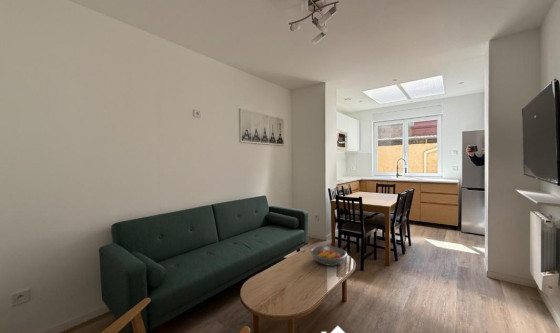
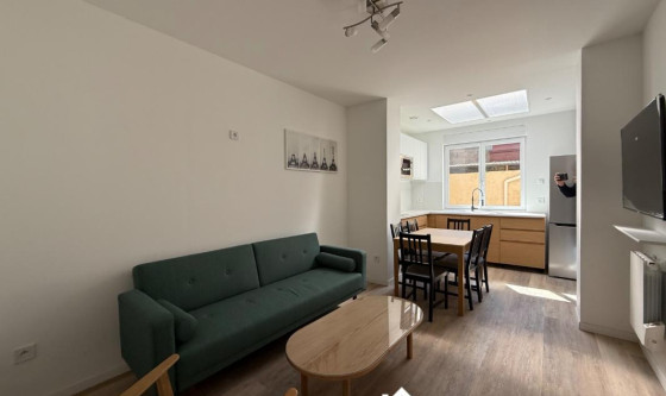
- fruit bowl [309,245,348,267]
